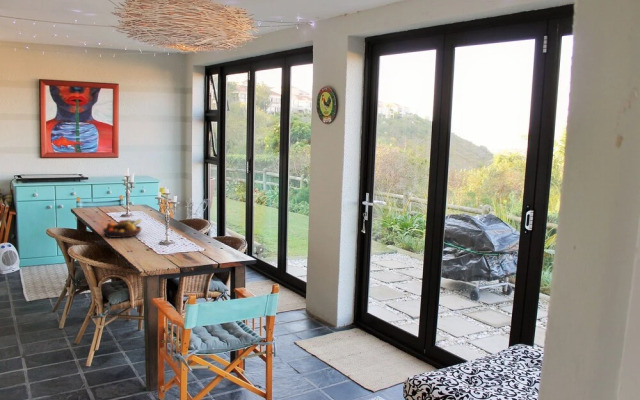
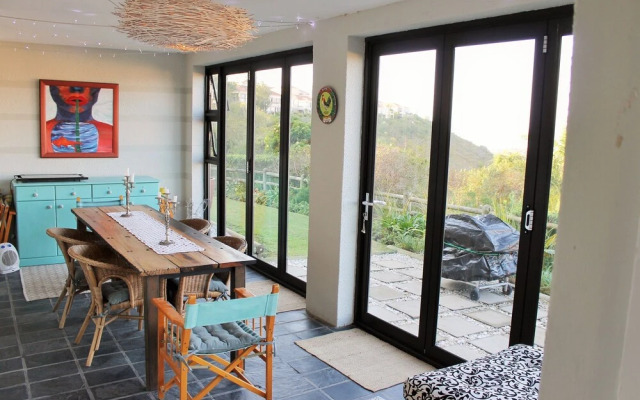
- fruit bowl [102,218,143,239]
